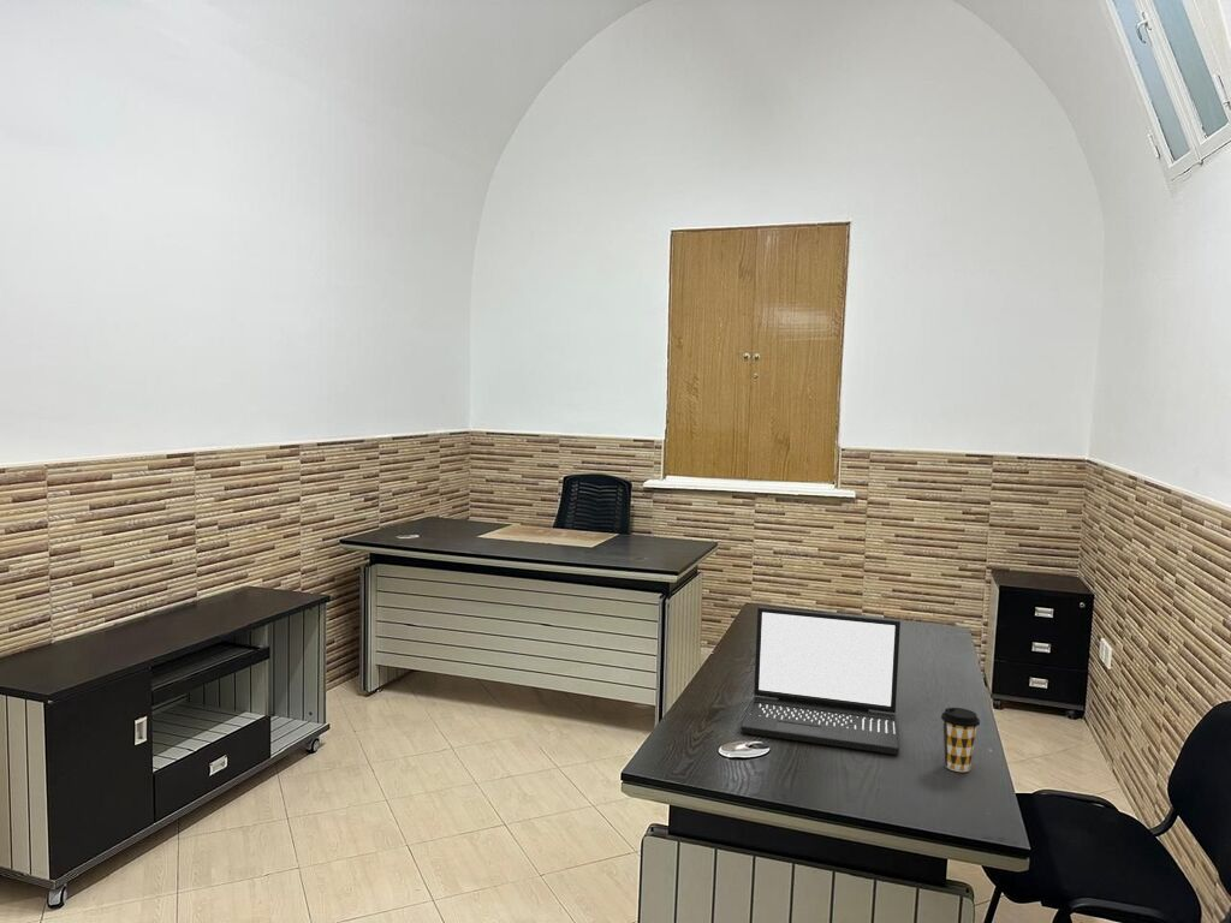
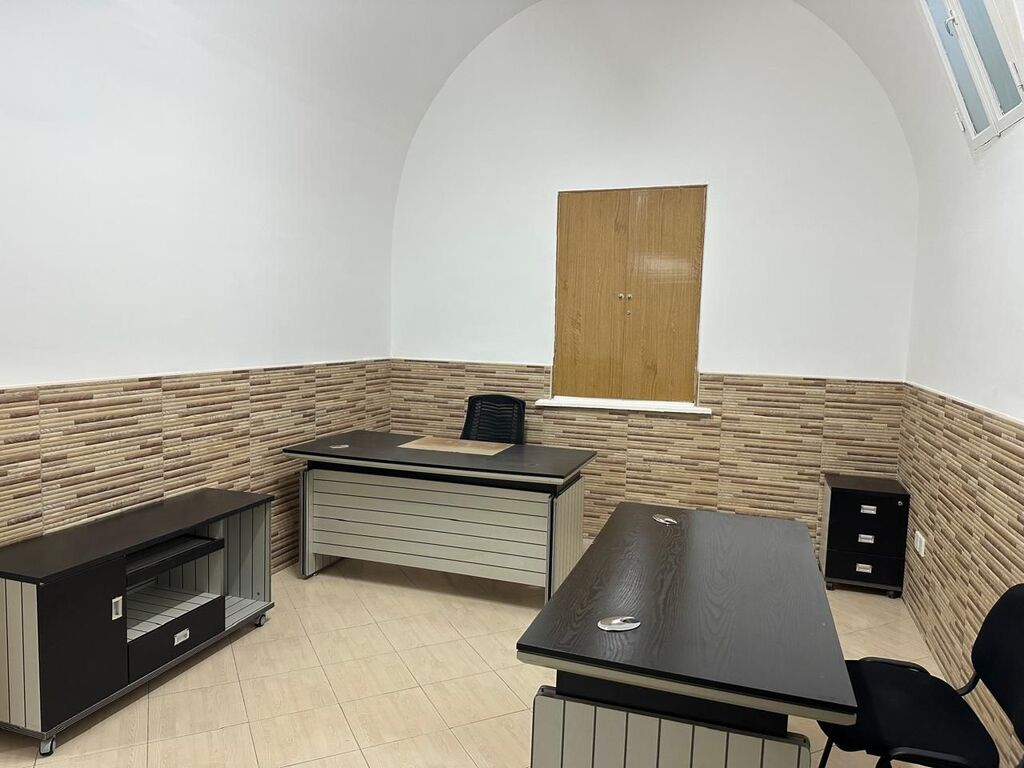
- coffee cup [940,707,981,773]
- laptop [739,606,902,756]
